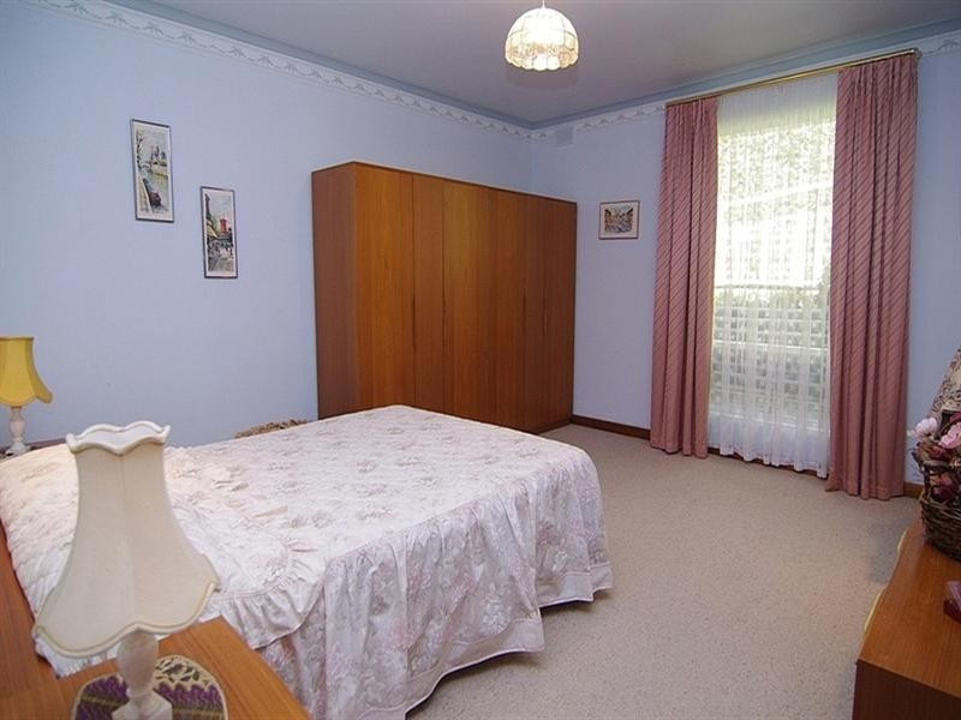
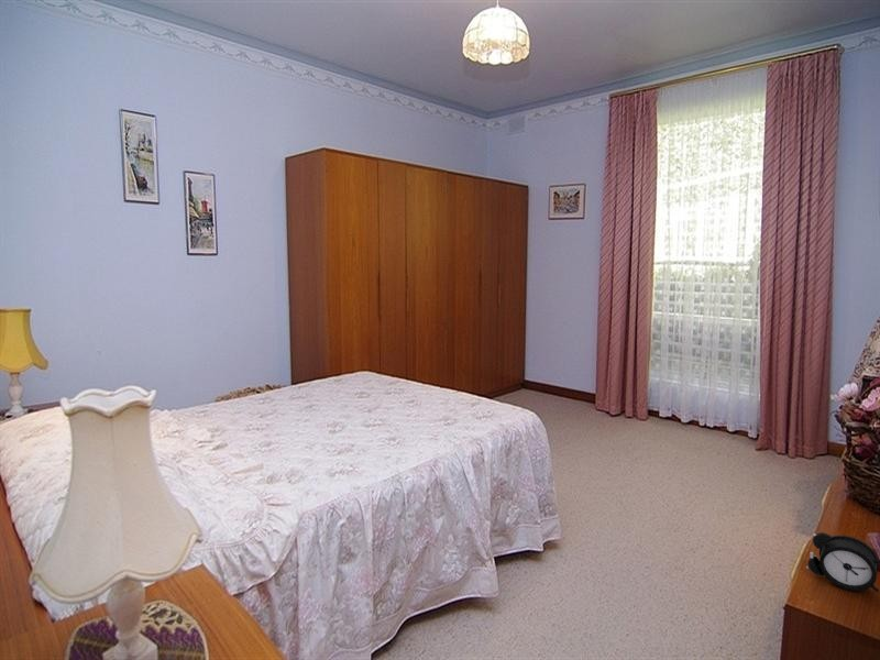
+ alarm clock [805,531,880,593]
